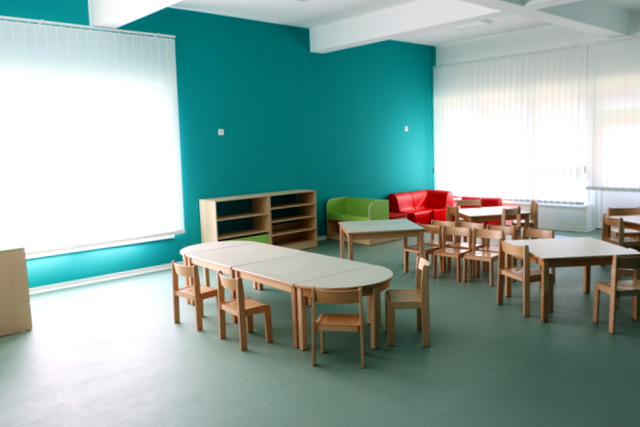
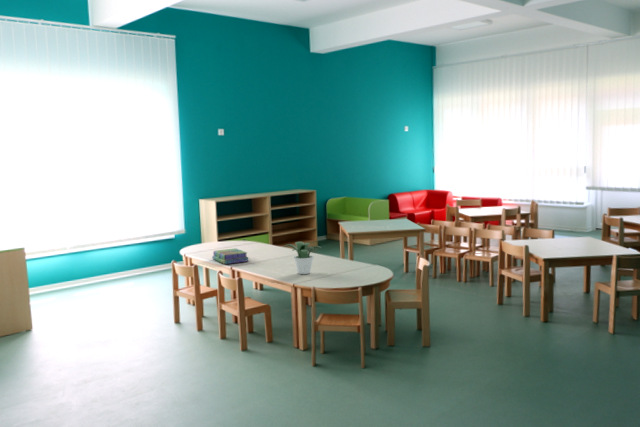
+ stack of books [211,247,250,265]
+ potted plant [283,241,322,275]
